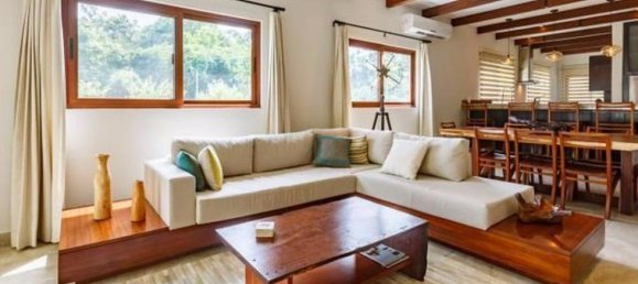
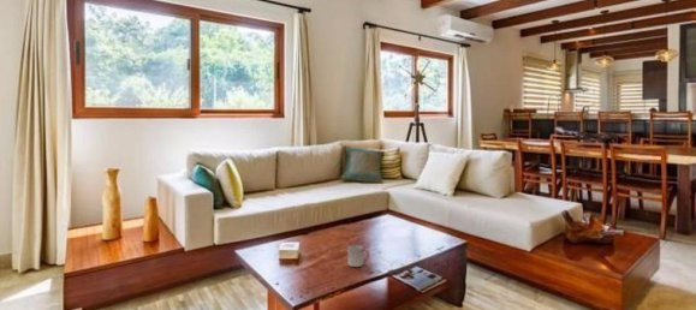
+ cup [347,244,370,268]
